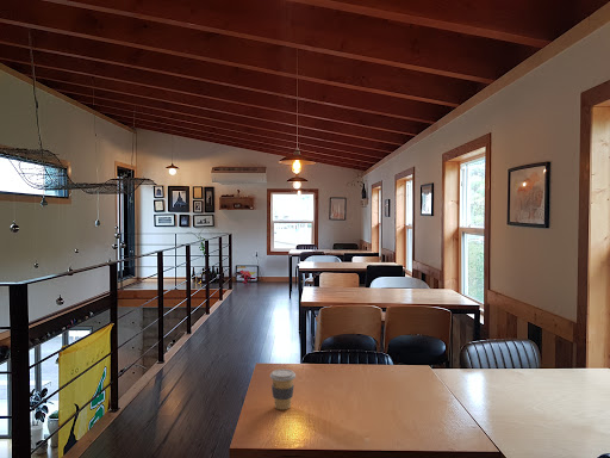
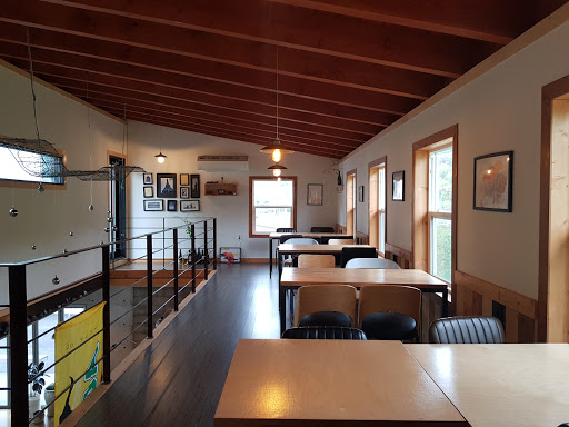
- coffee cup [269,369,297,410]
